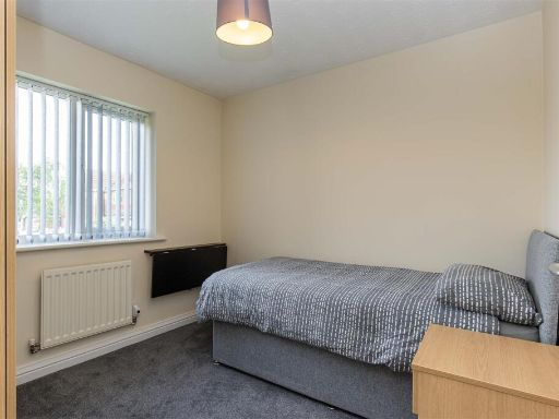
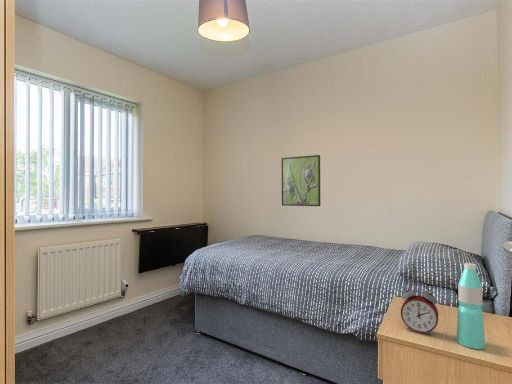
+ water bottle [455,262,486,350]
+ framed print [280,154,321,207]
+ alarm clock [400,282,439,336]
